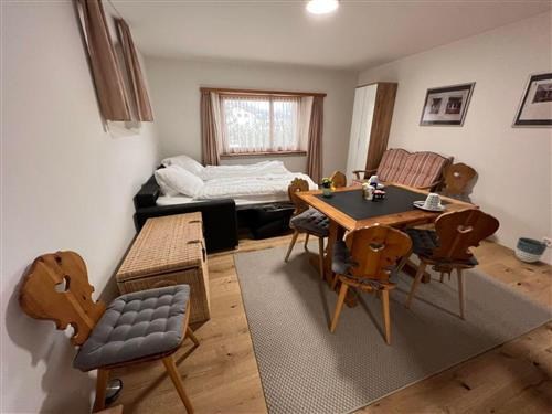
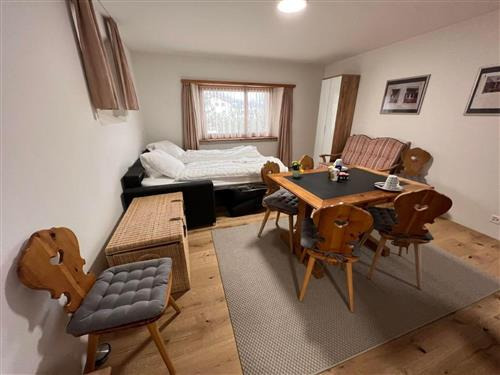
- planter [514,236,549,263]
